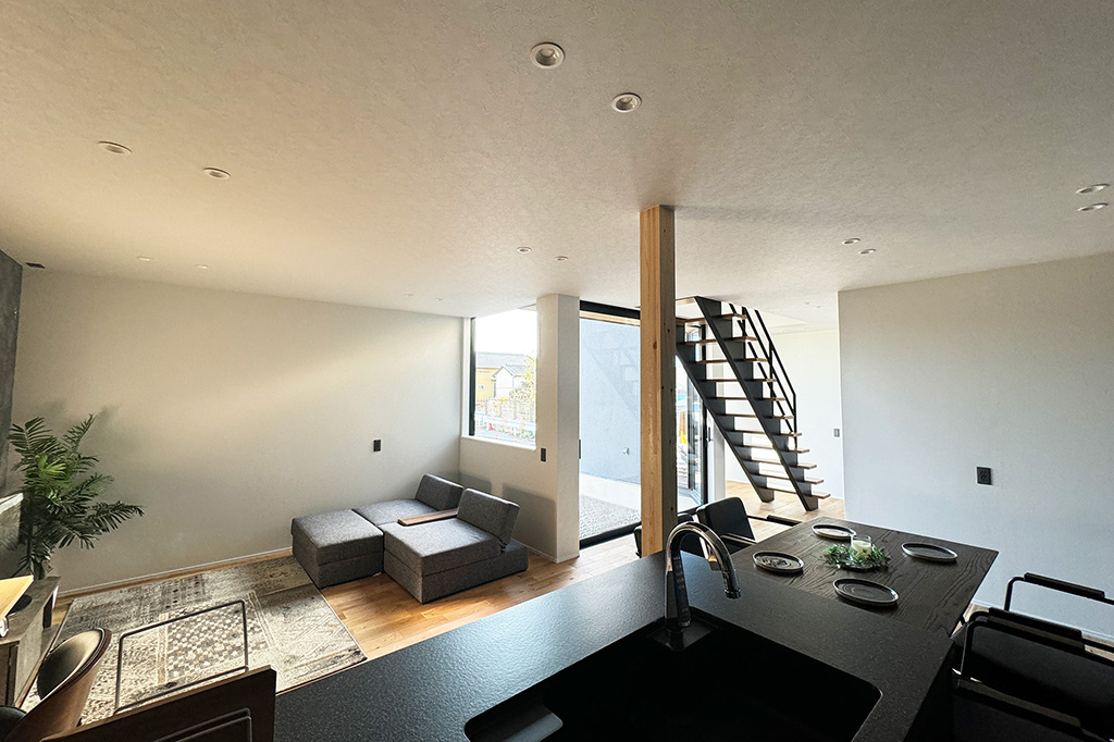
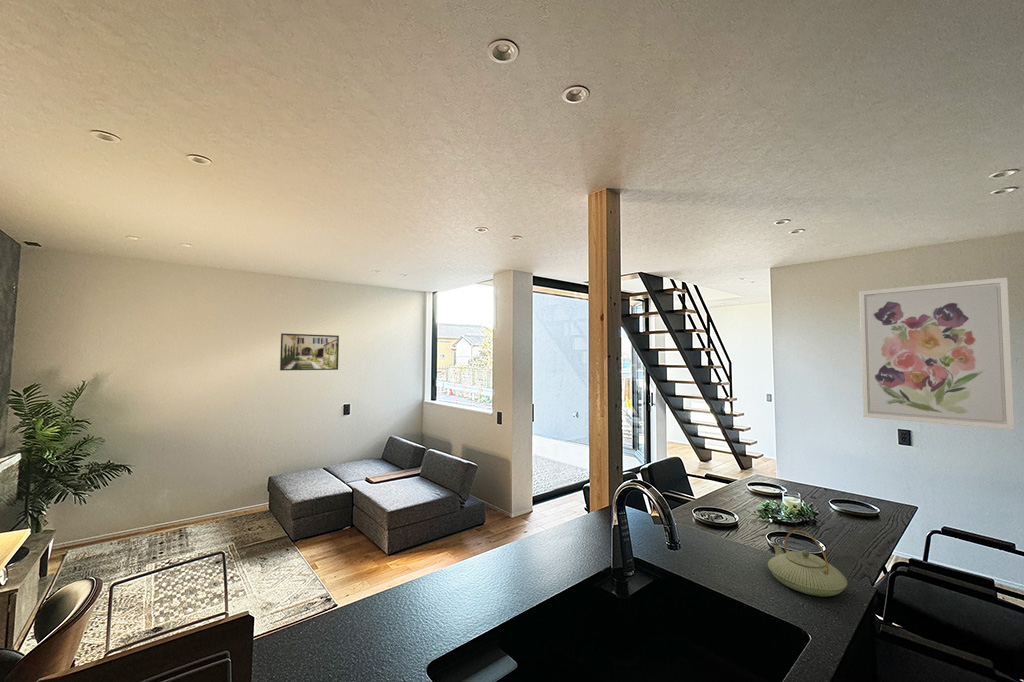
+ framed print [279,332,340,371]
+ wall art [858,276,1015,431]
+ teapot [767,529,849,597]
